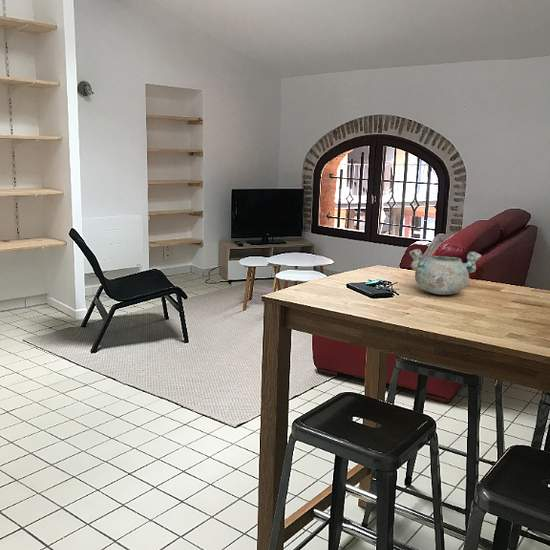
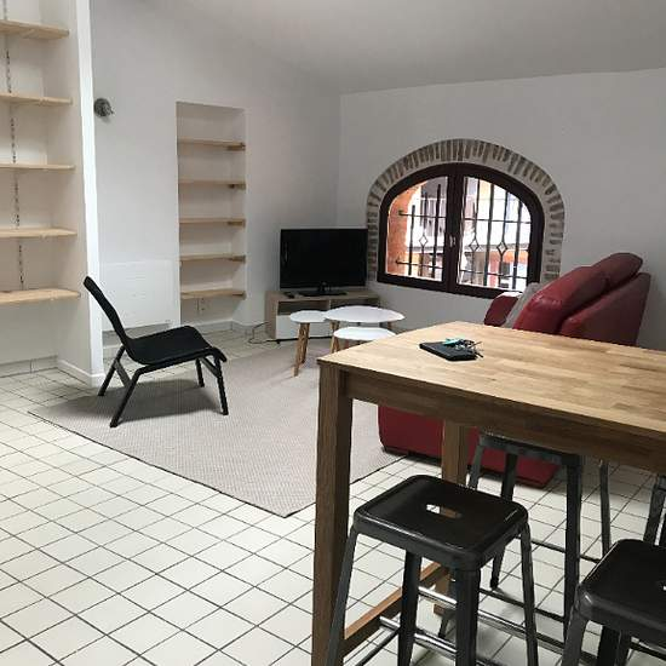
- decorative bowl [408,248,483,296]
